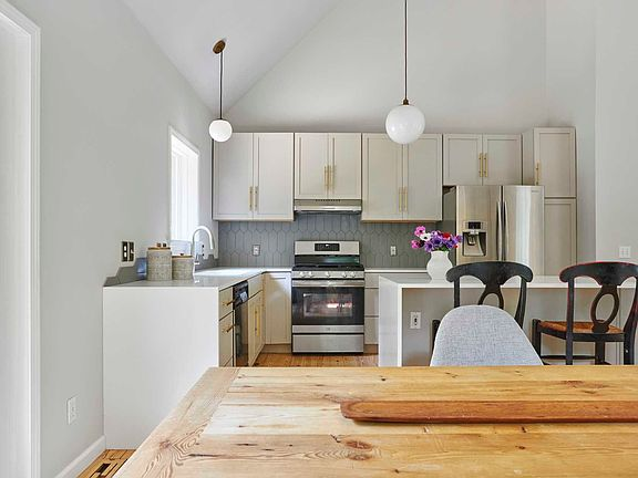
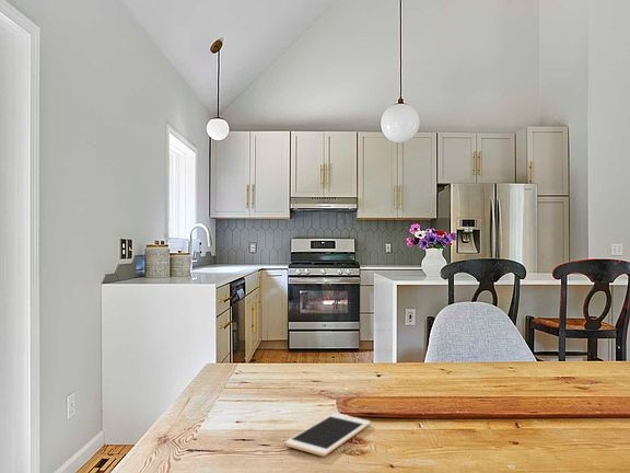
+ cell phone [284,412,372,458]
